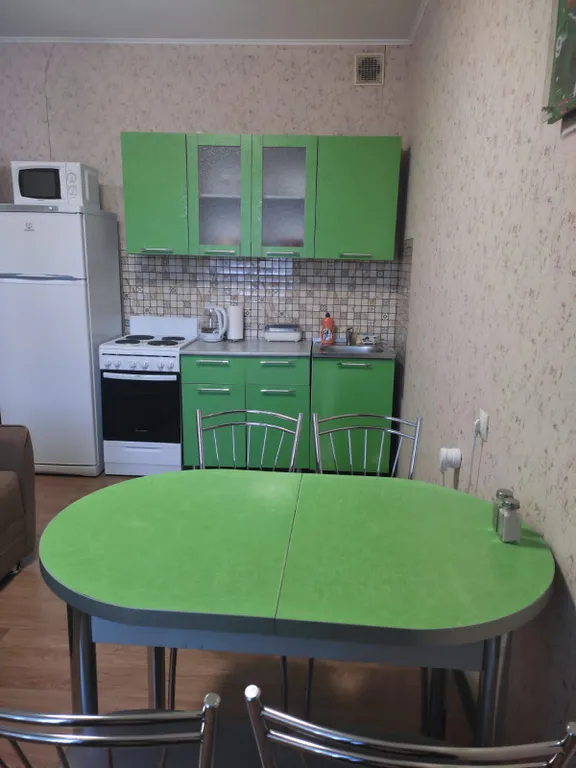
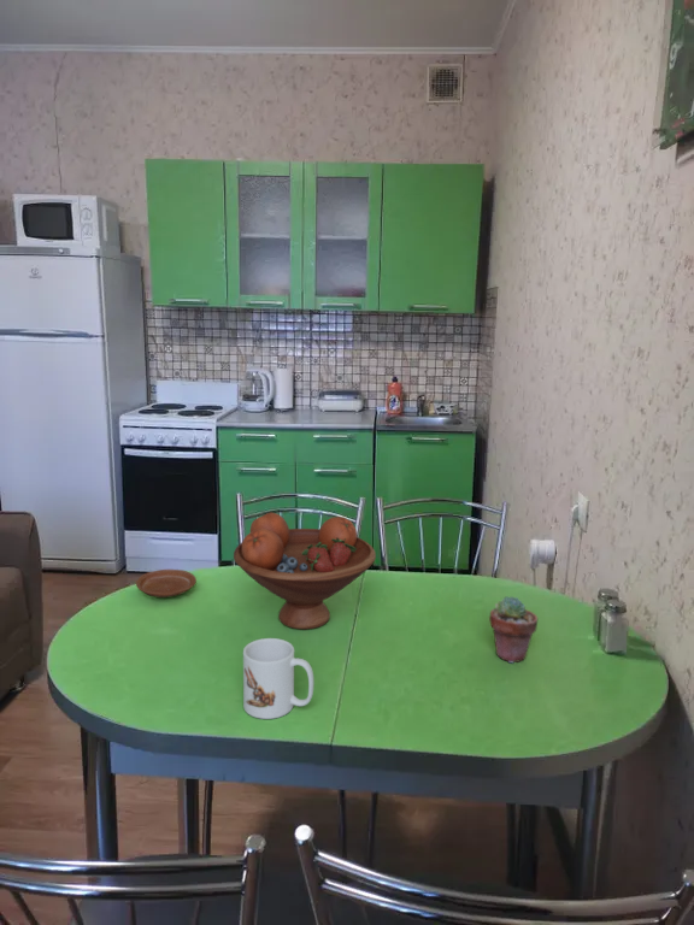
+ mug [242,637,316,720]
+ fruit bowl [233,512,377,631]
+ plate [135,568,198,599]
+ potted succulent [488,595,539,664]
